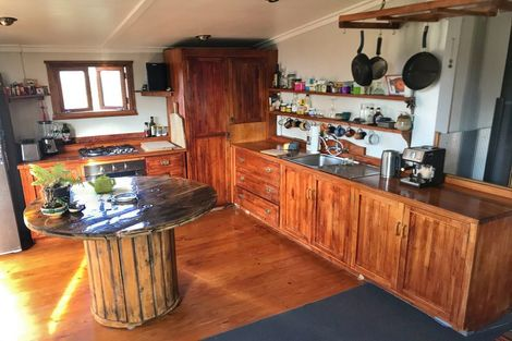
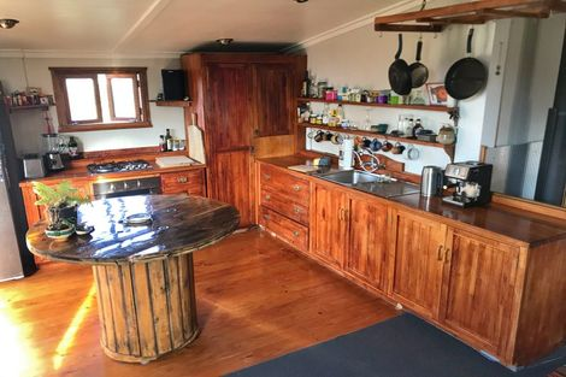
- teapot [86,173,117,194]
